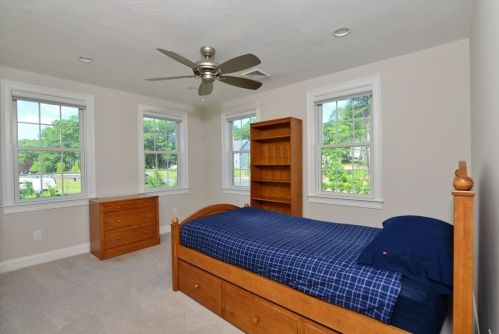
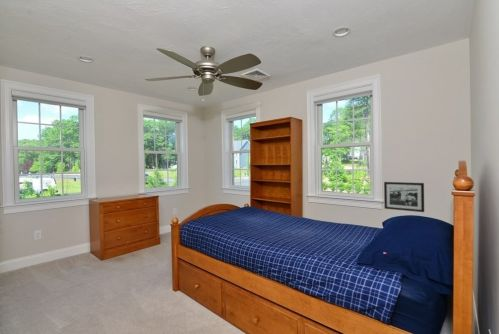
+ picture frame [383,181,425,213]
